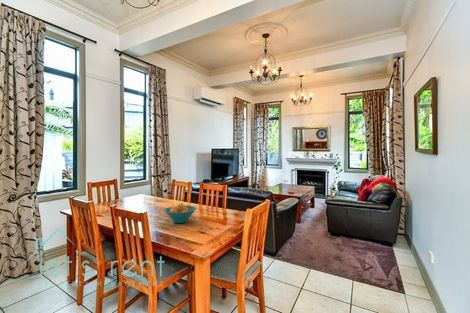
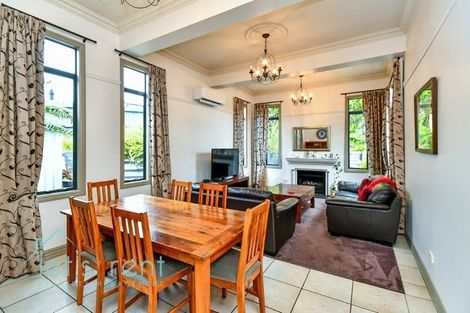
- fruit bowl [163,202,197,224]
